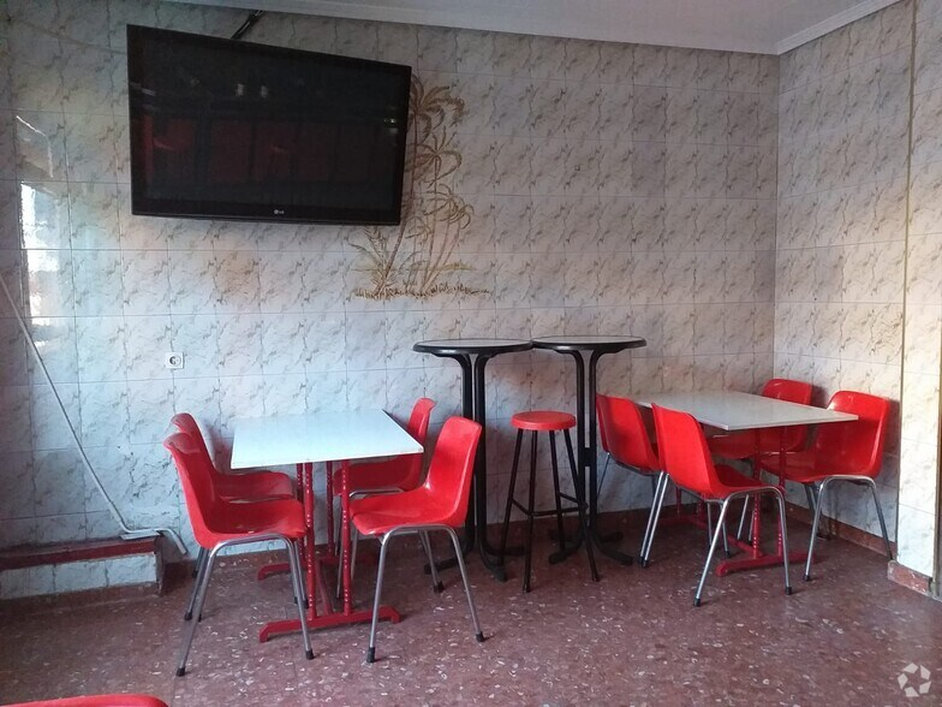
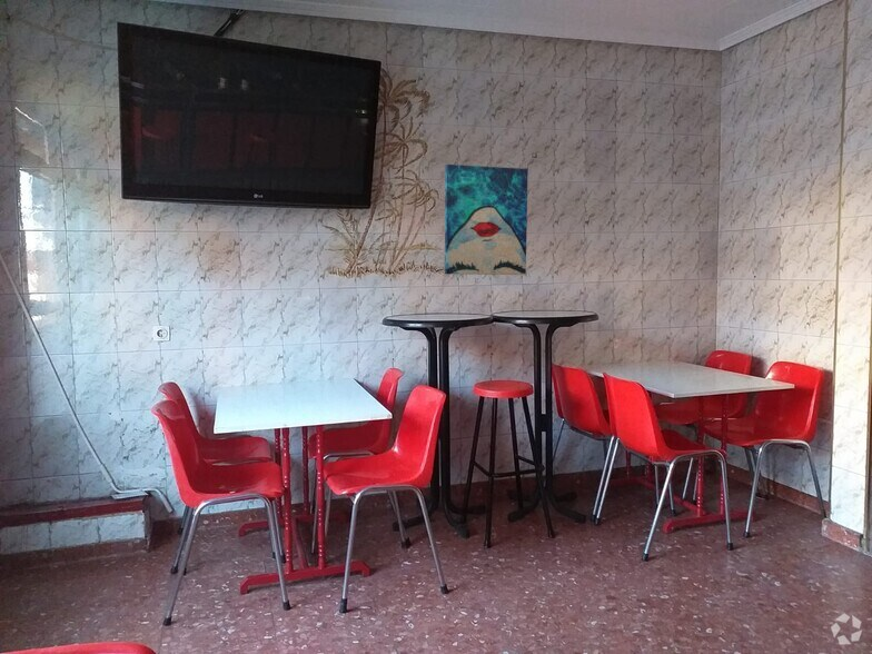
+ wall art [444,164,529,276]
